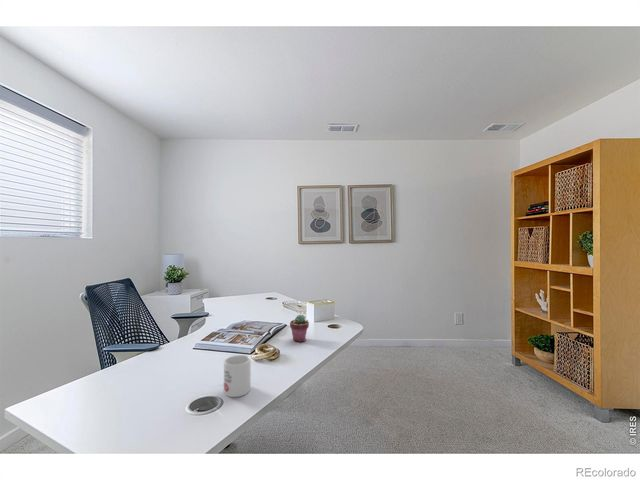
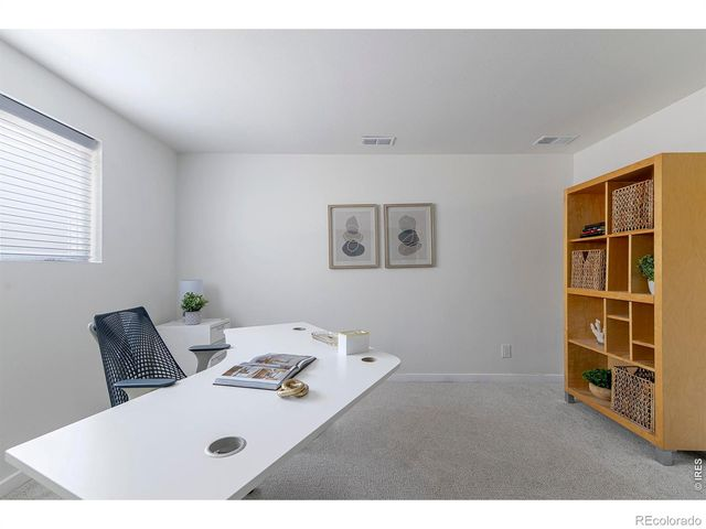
- mug [223,354,252,398]
- potted succulent [289,314,310,343]
